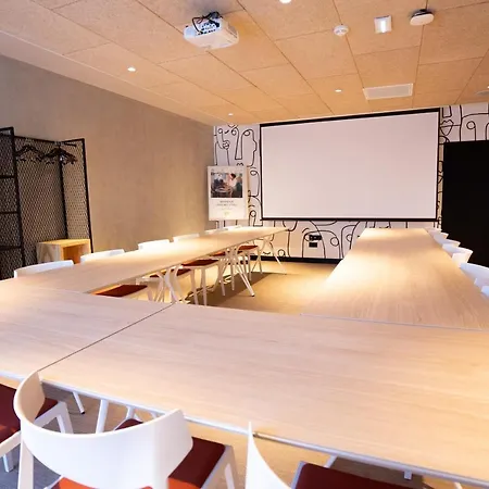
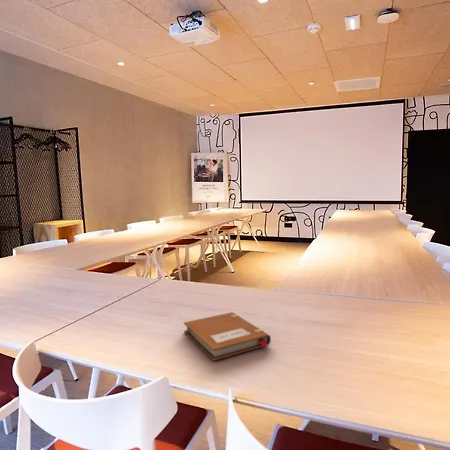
+ notebook [183,311,272,362]
